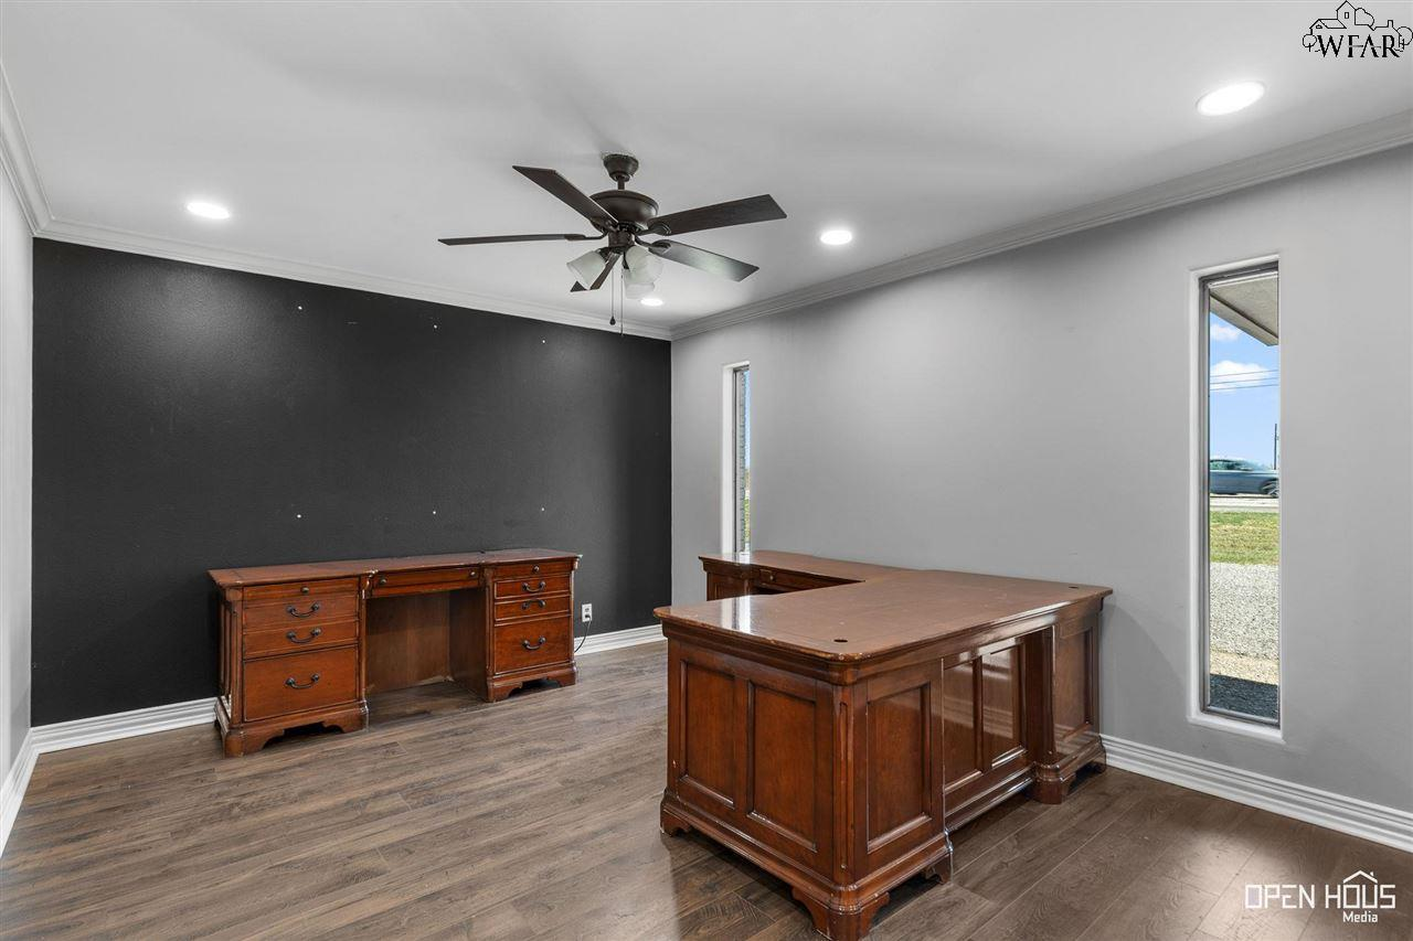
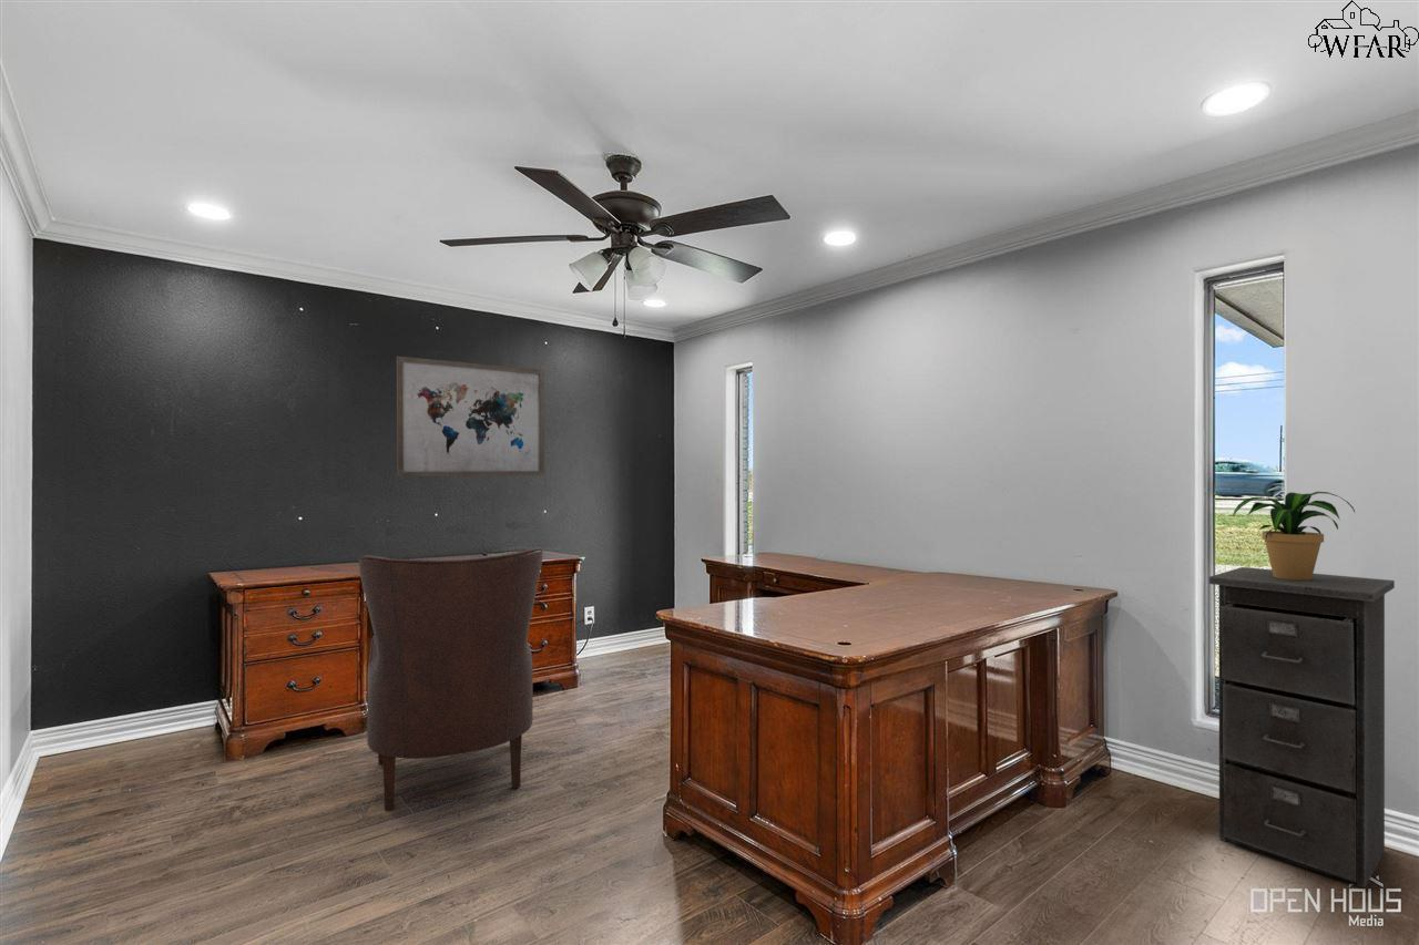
+ potted plant [1232,491,1356,581]
+ filing cabinet [1208,566,1396,890]
+ chair [357,546,543,812]
+ wall art [396,356,545,477]
